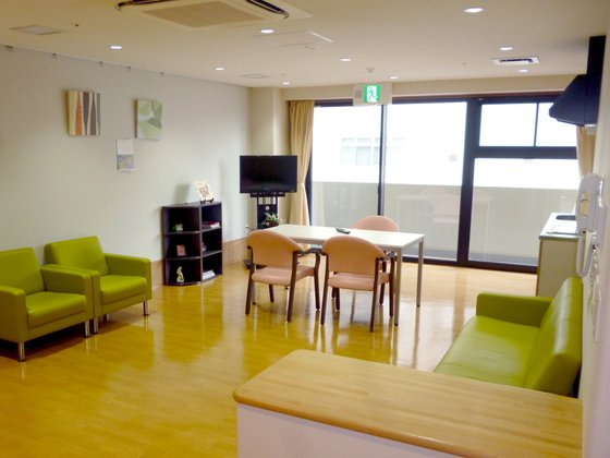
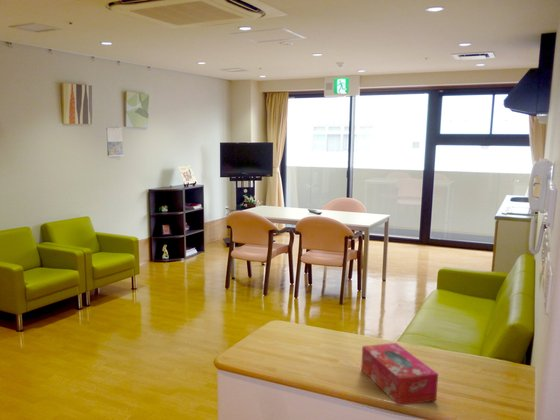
+ tissue box [360,342,439,407]
